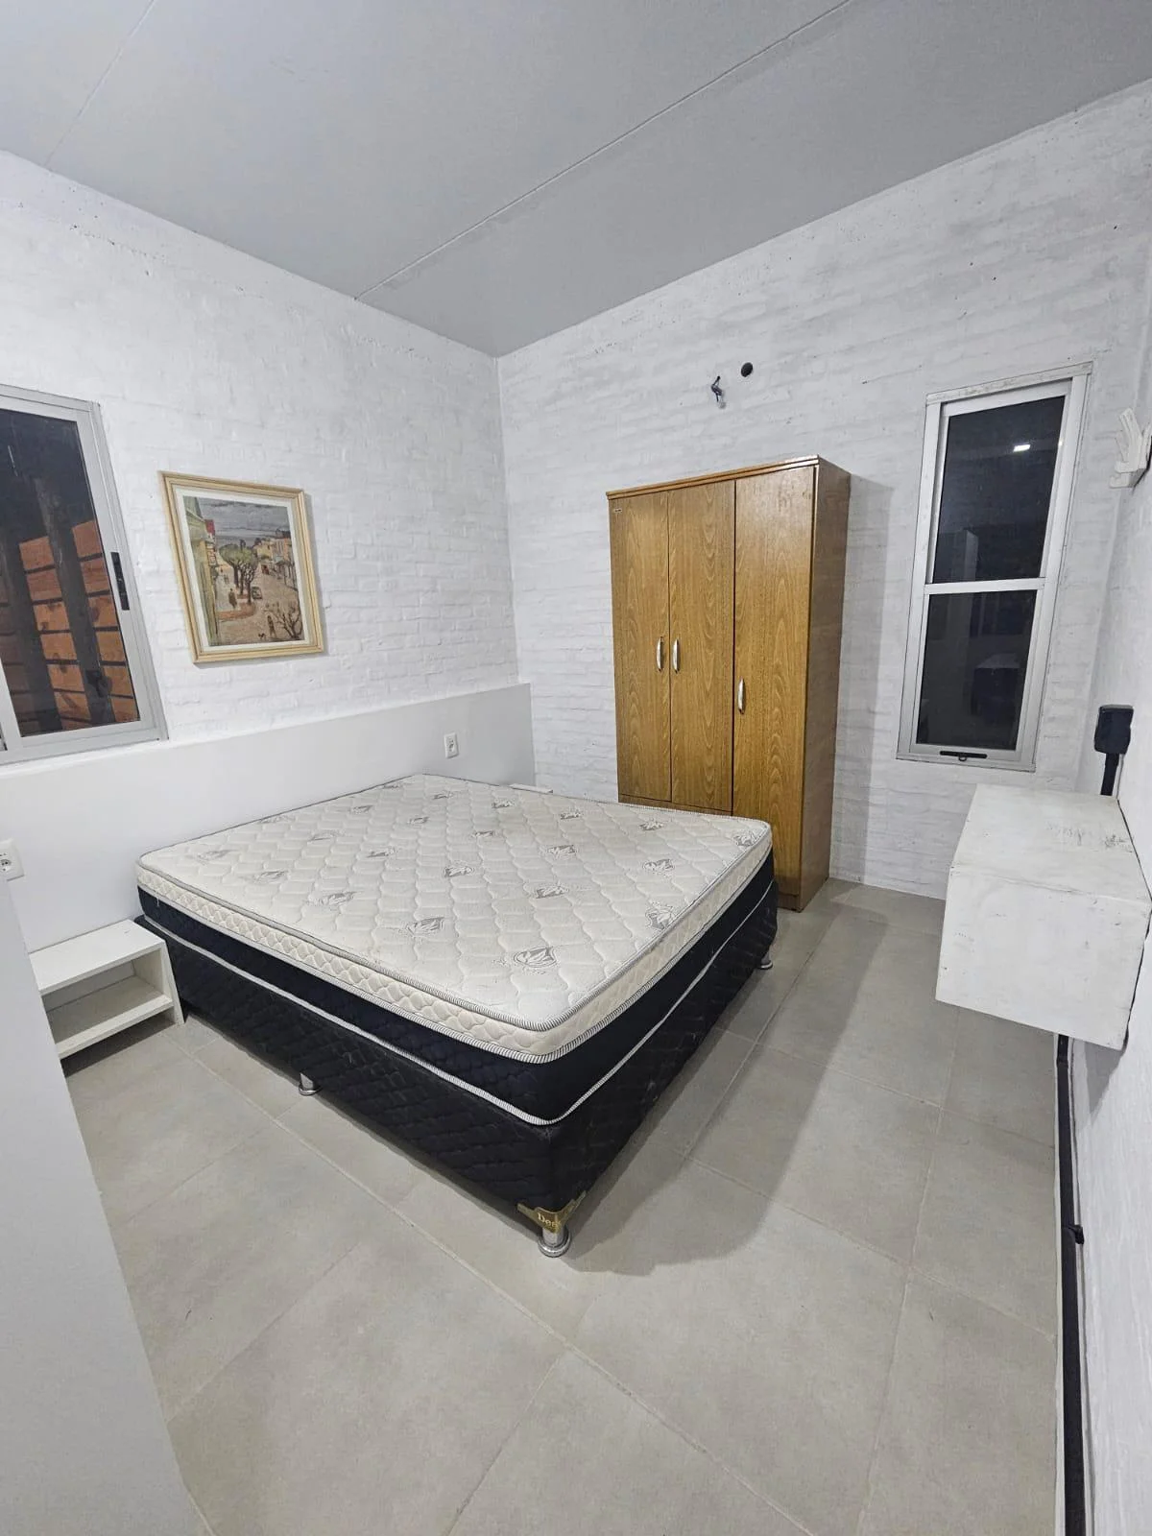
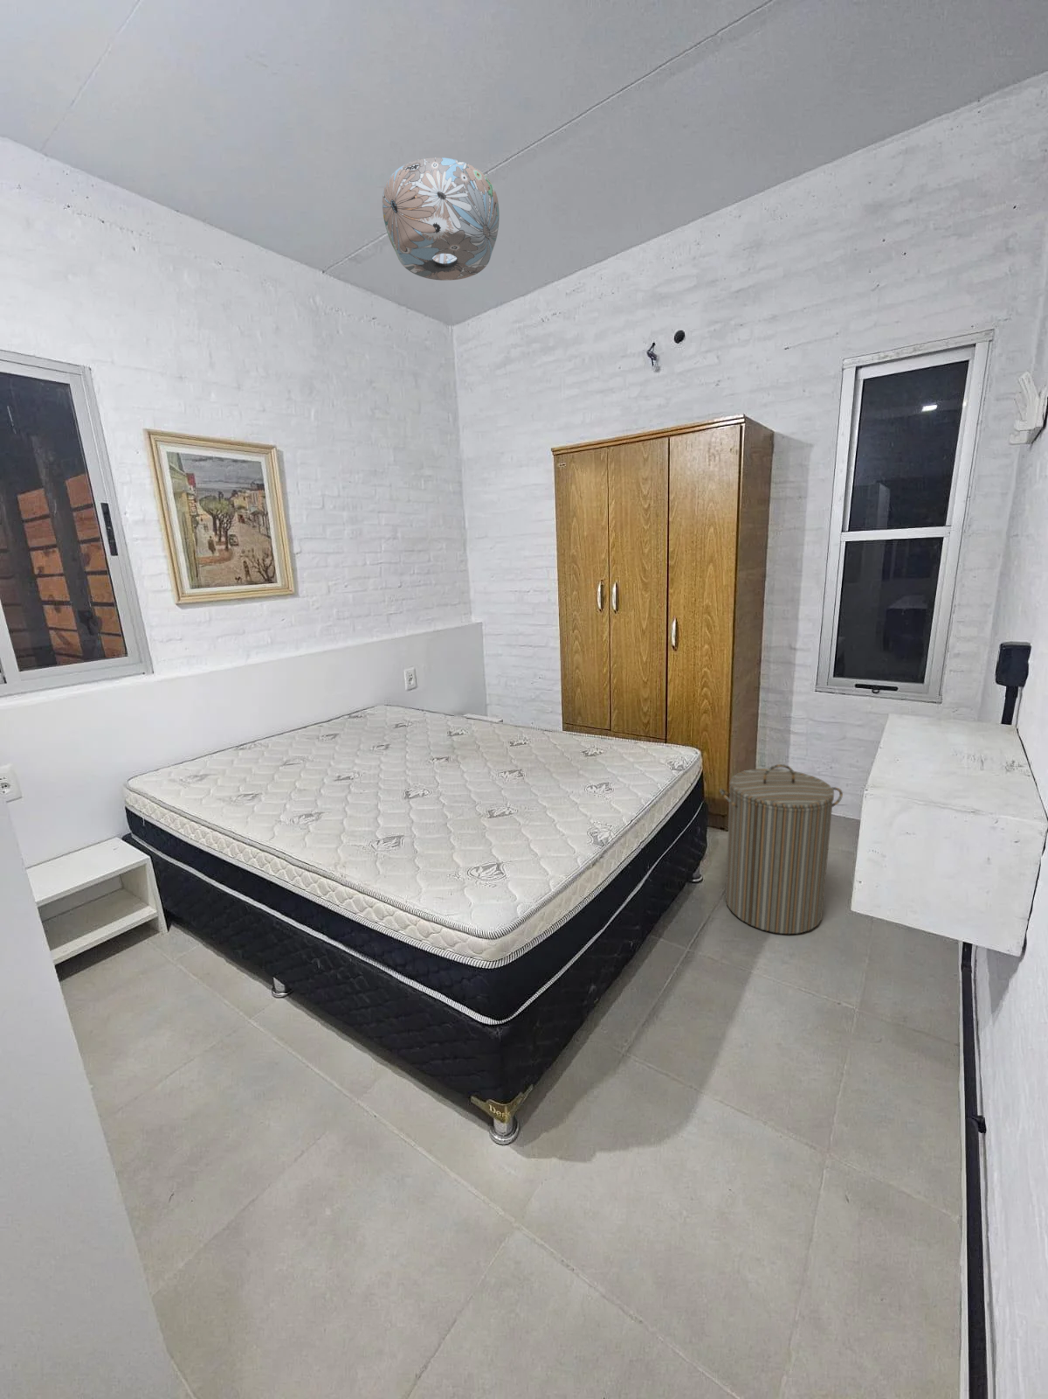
+ laundry hamper [719,763,843,935]
+ ceiling light [382,156,501,282]
